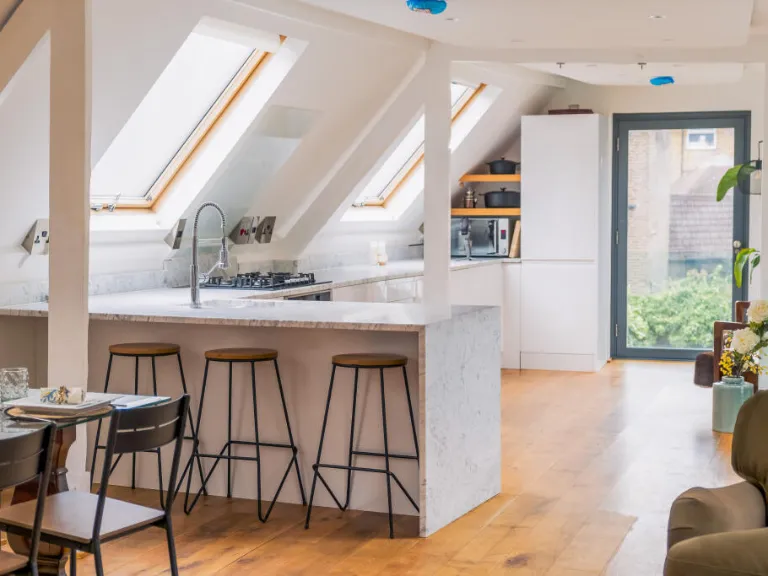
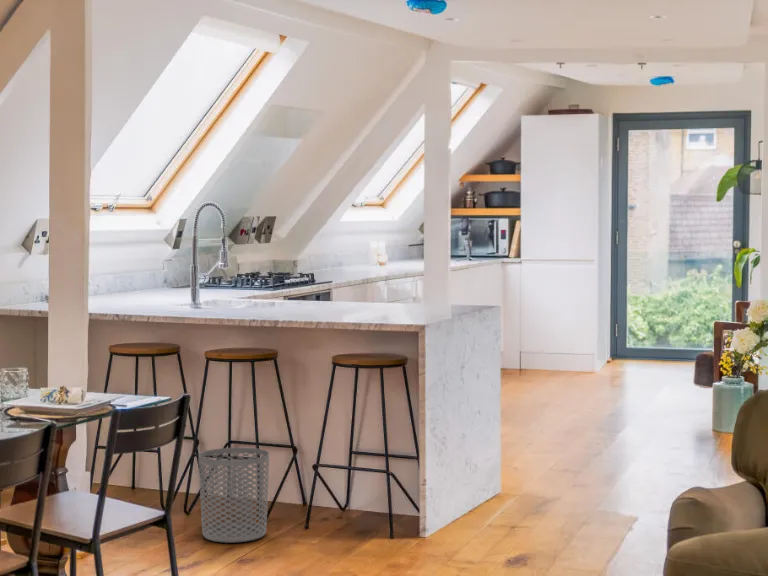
+ waste bin [197,447,270,544]
